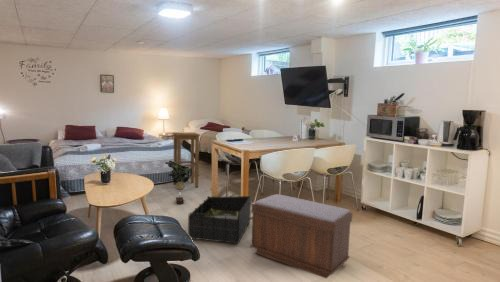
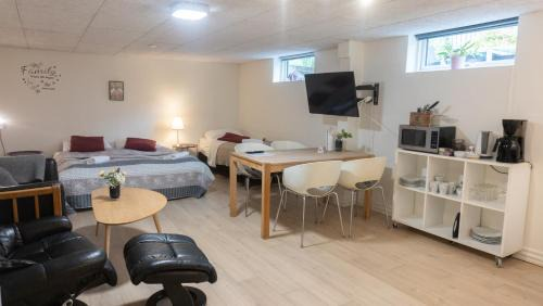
- decorative plant [164,160,192,205]
- storage bin [187,195,252,245]
- bench [249,193,353,279]
- stool [172,132,201,188]
